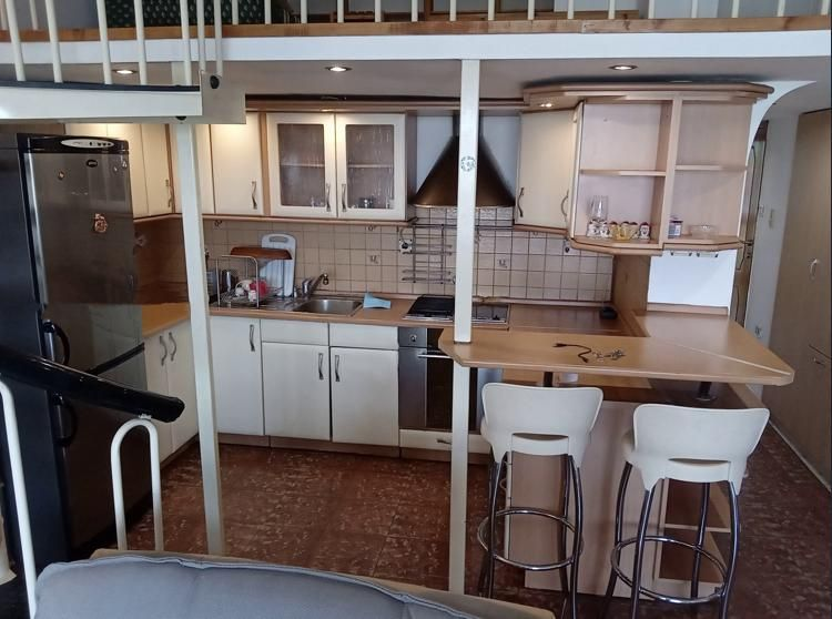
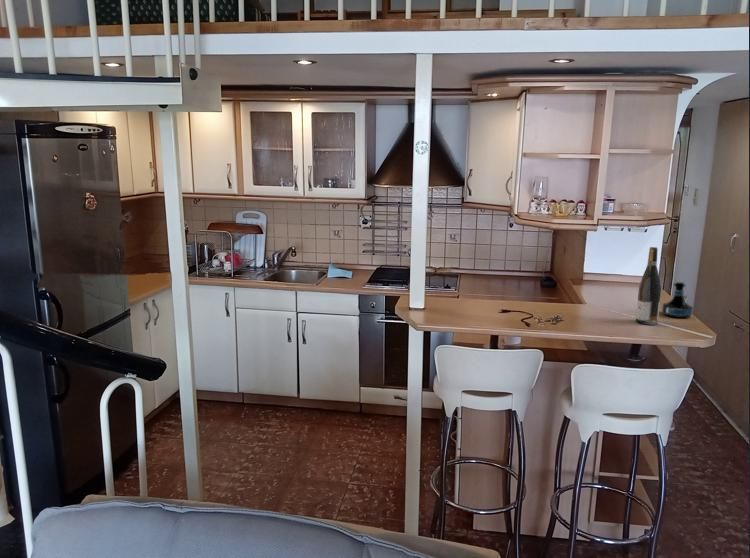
+ tequila bottle [661,281,694,319]
+ wine bottle [635,246,662,326]
